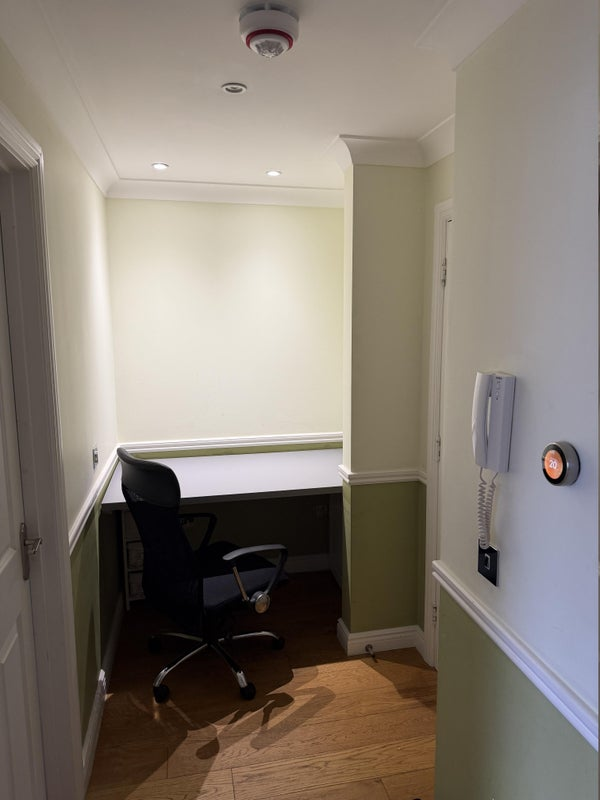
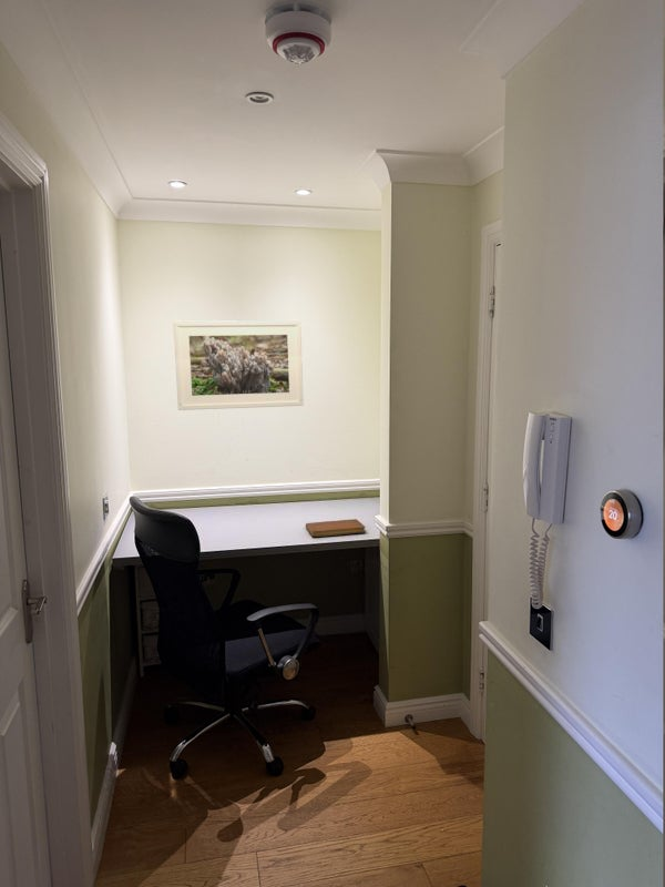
+ notebook [305,518,367,538]
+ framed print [173,319,305,411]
